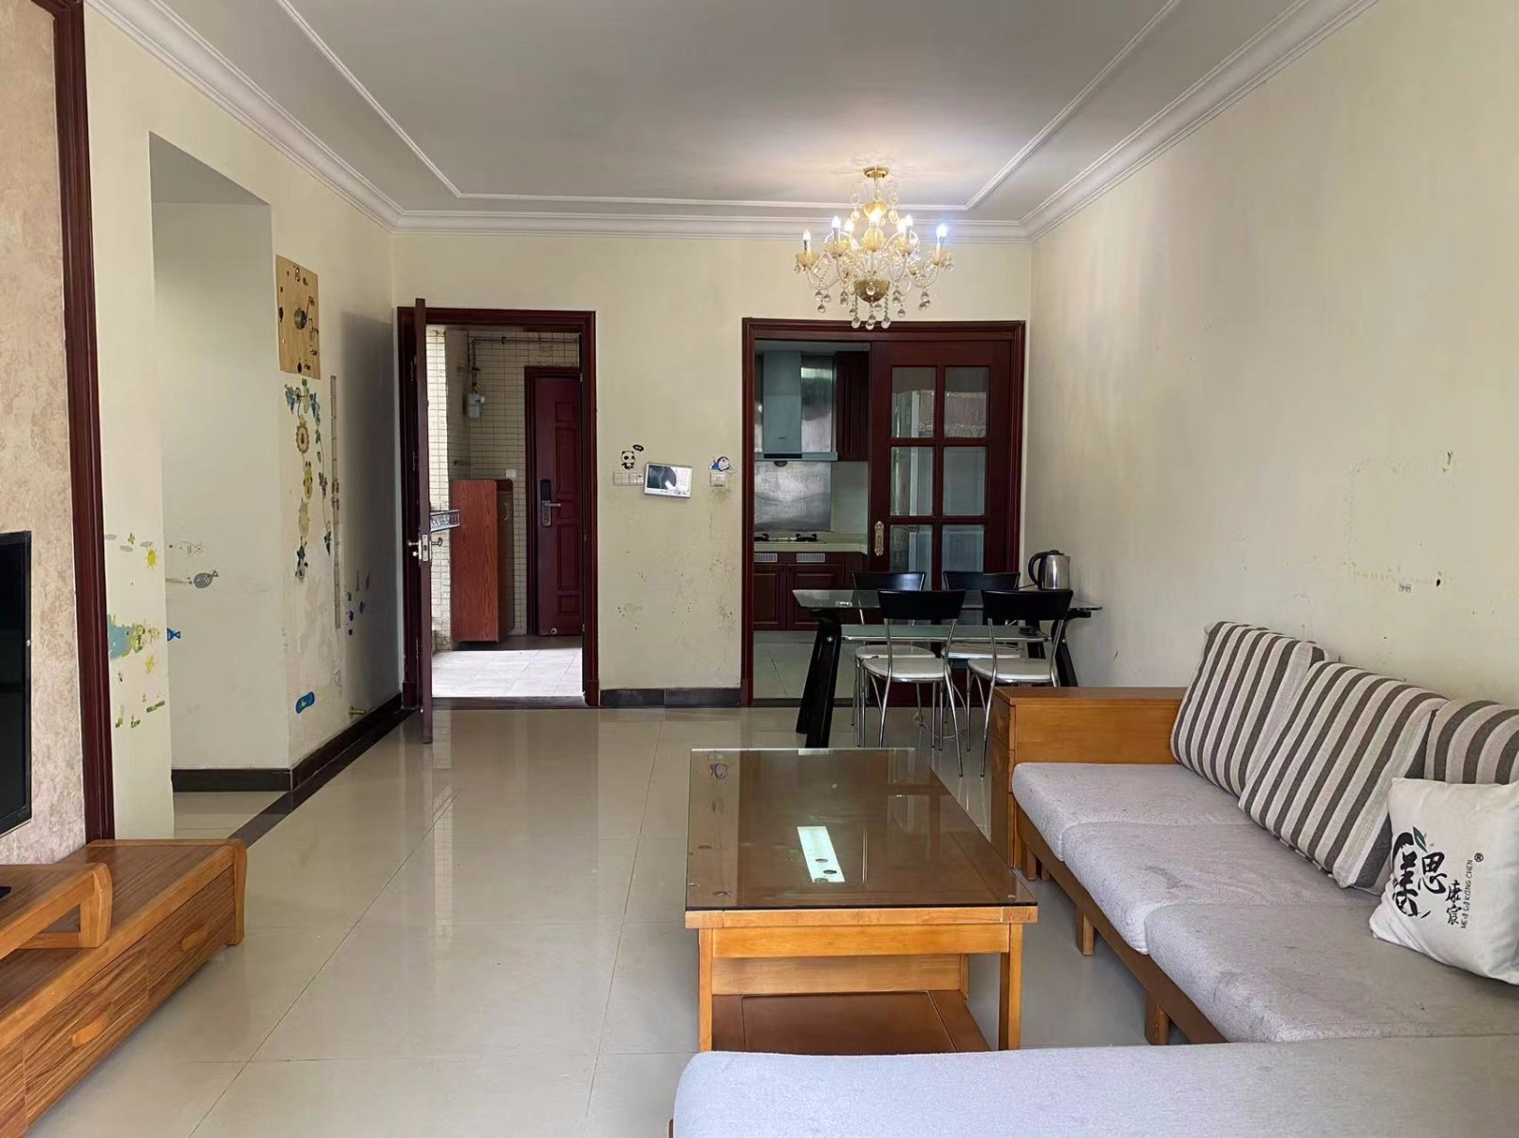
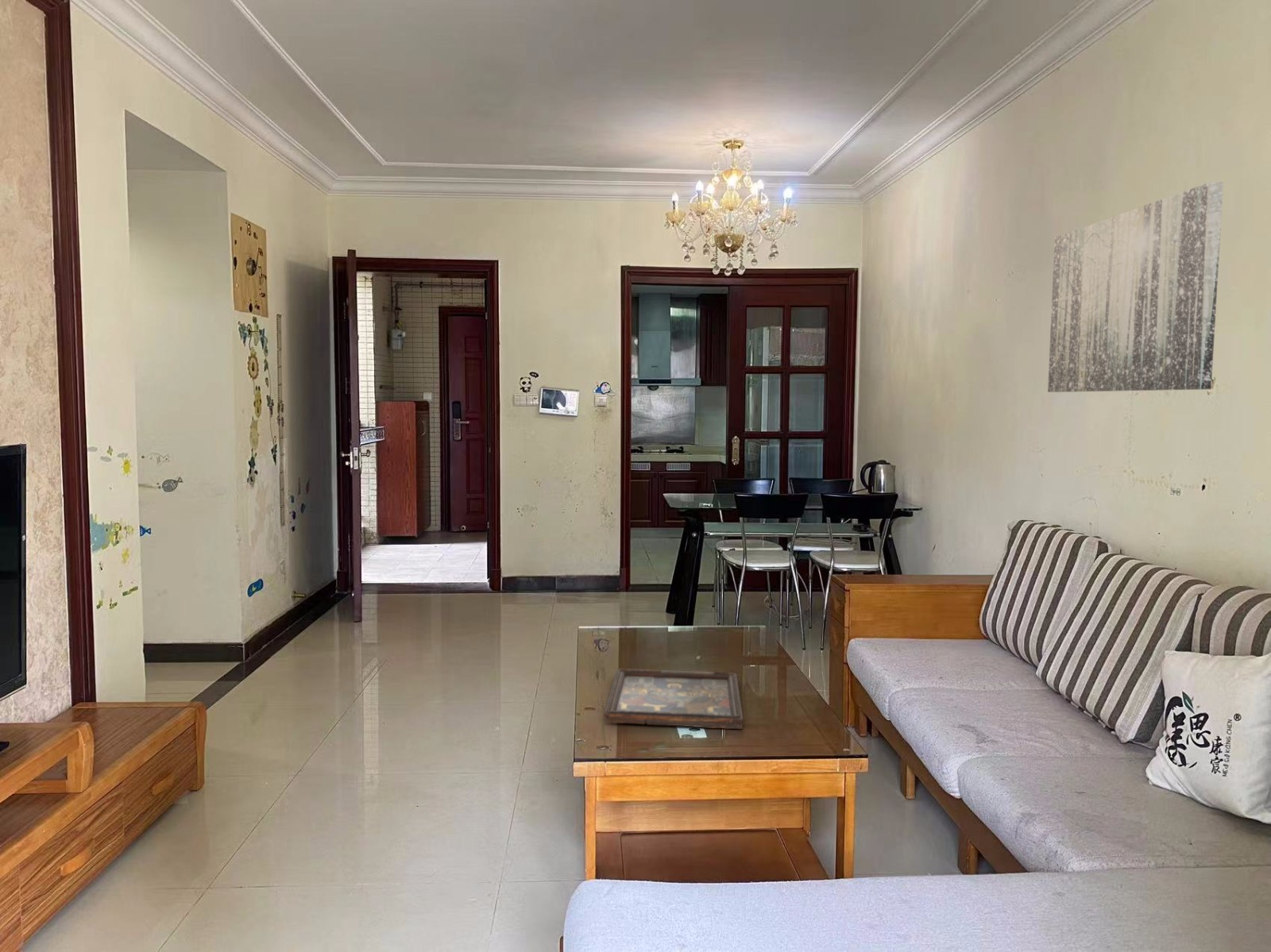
+ decorative tray [603,668,744,730]
+ wall art [1047,181,1224,393]
